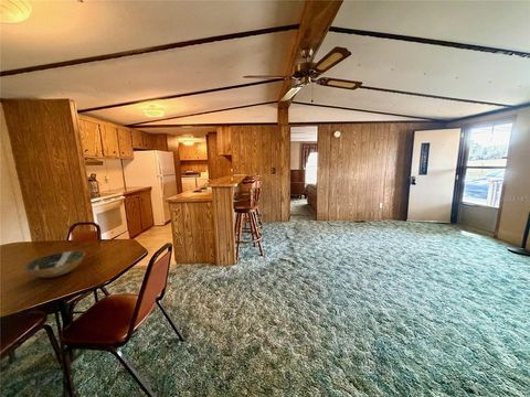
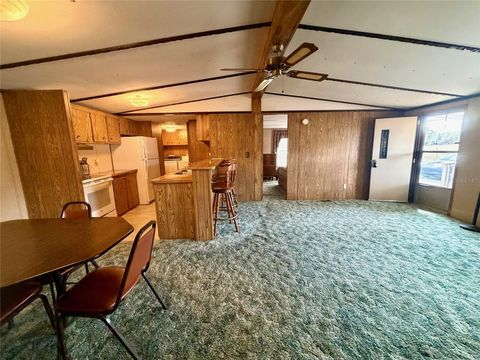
- bowl [22,250,86,279]
